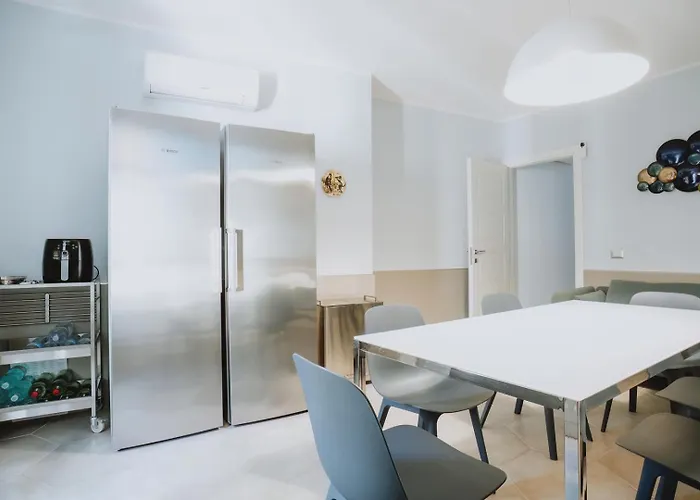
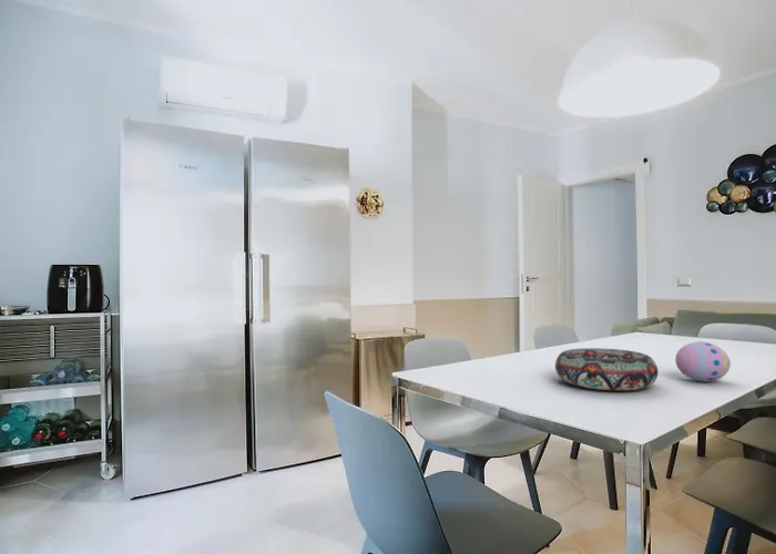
+ decorative egg [674,341,732,382]
+ decorative bowl [554,347,660,391]
